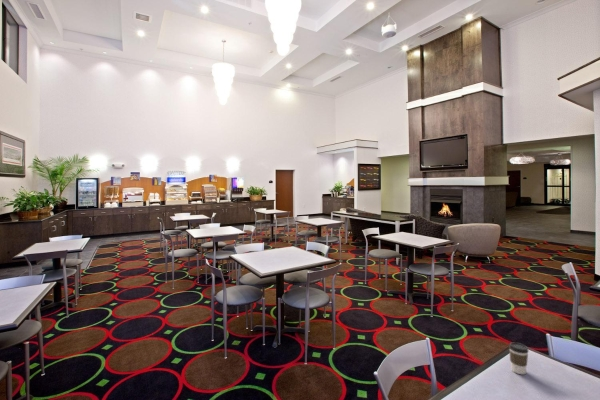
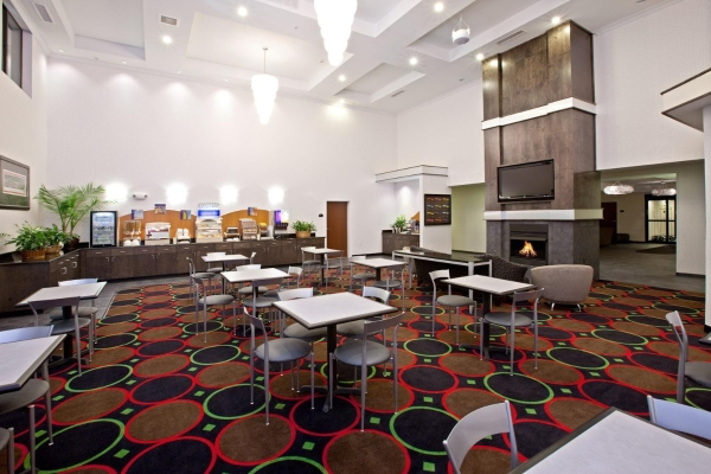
- coffee cup [508,341,530,375]
